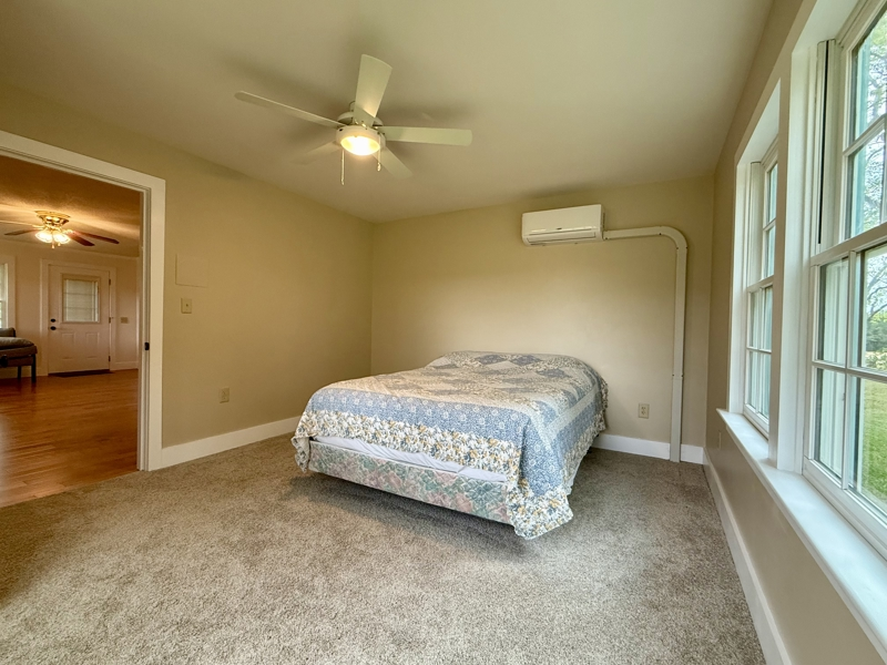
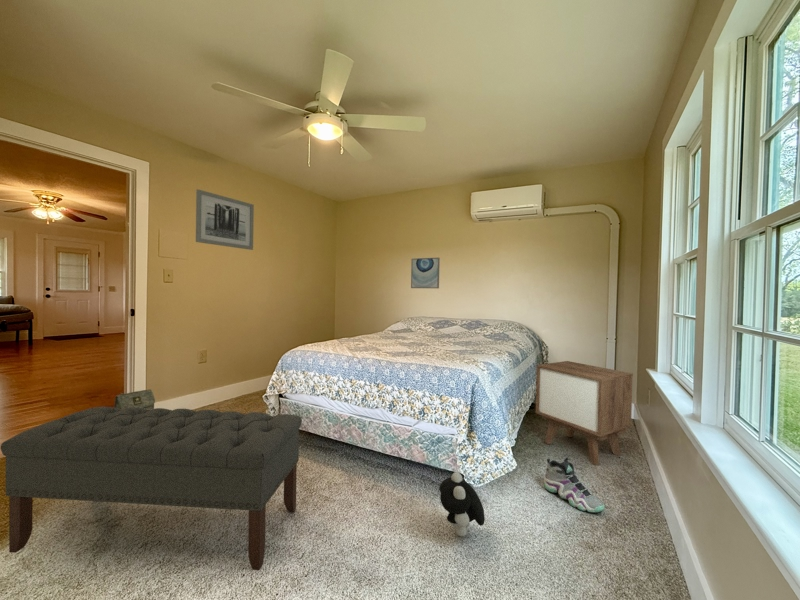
+ bag [113,388,156,410]
+ sneaker [543,456,606,513]
+ wall art [195,188,255,251]
+ bench [0,406,303,571]
+ nightstand [535,360,634,466]
+ wall art [410,257,441,289]
+ plush toy [439,471,486,538]
